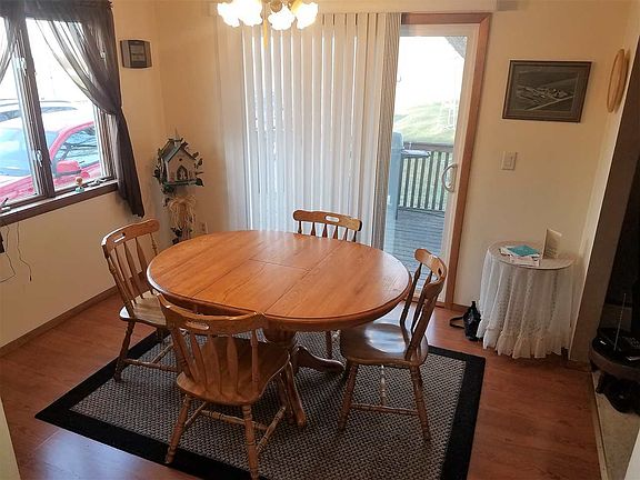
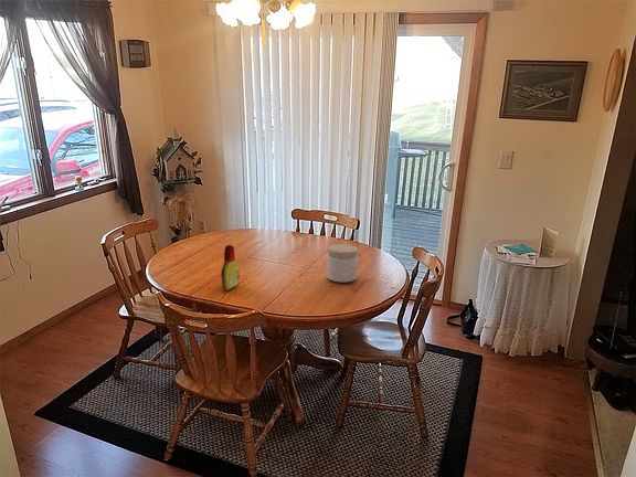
+ jar [326,243,359,283]
+ bottle [221,244,241,290]
